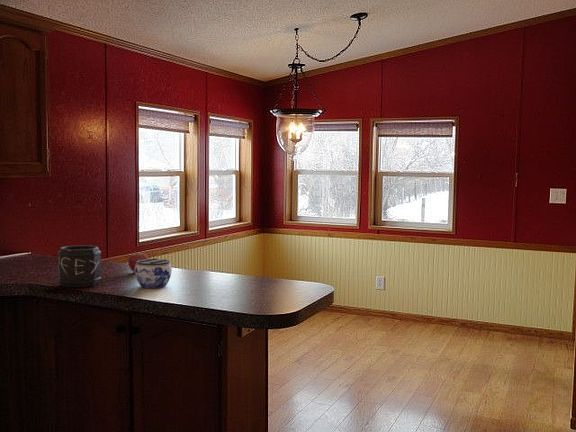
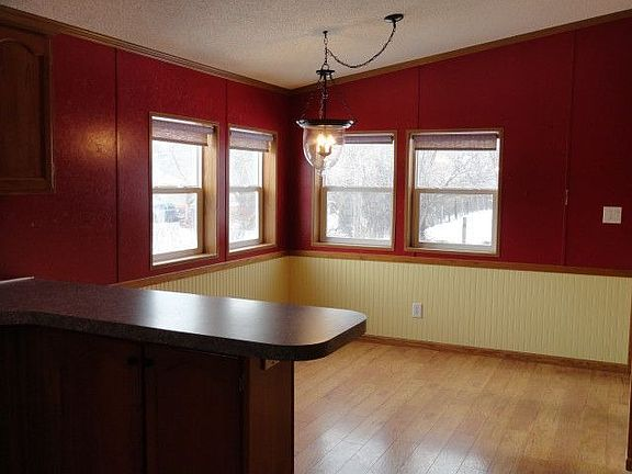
- apple [127,250,149,273]
- jar [134,257,173,289]
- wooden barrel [56,245,102,288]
